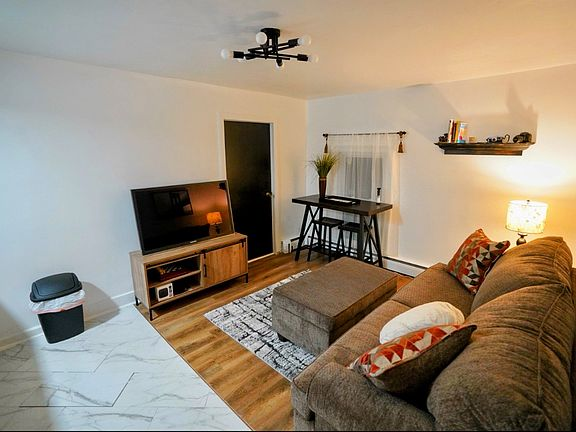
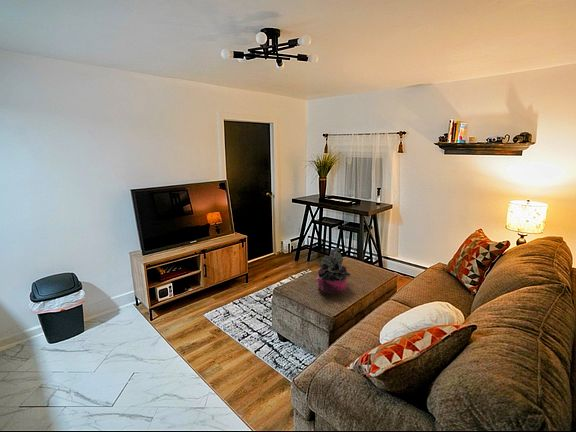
+ potted plant [315,247,351,299]
